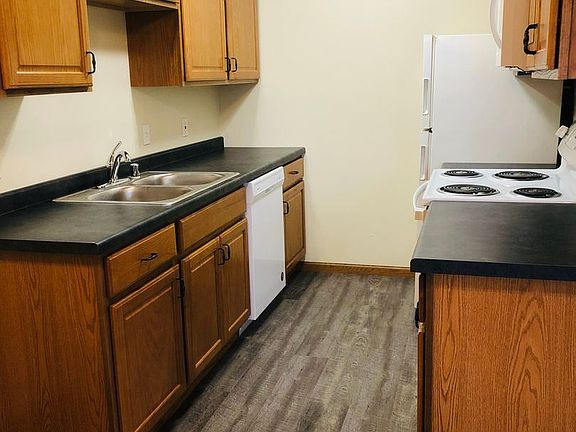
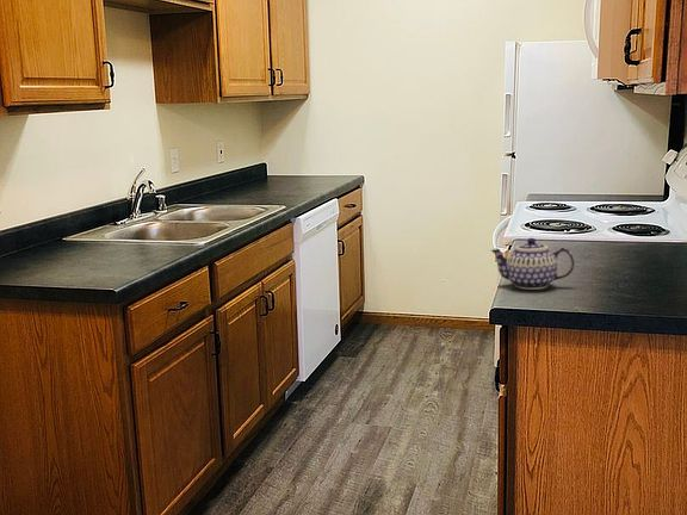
+ teapot [490,237,576,291]
